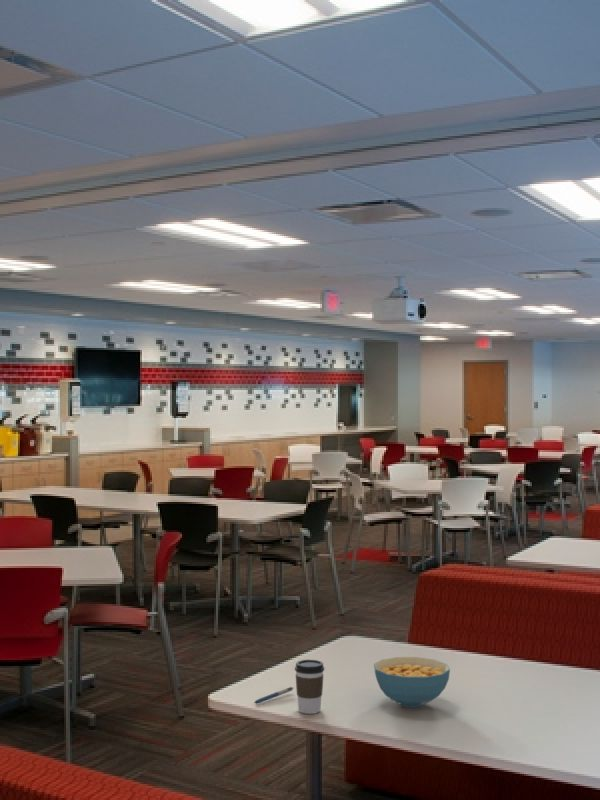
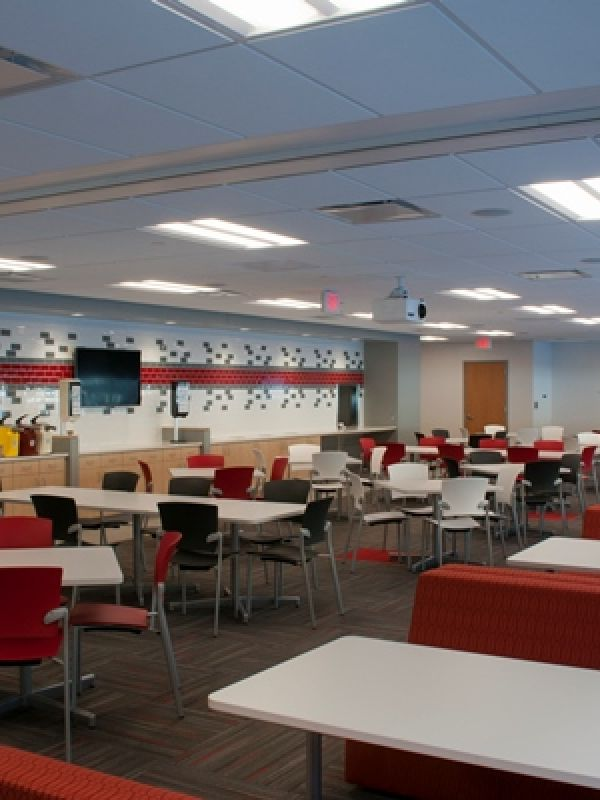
- cereal bowl [373,656,451,708]
- pen [253,686,295,704]
- coffee cup [294,659,325,715]
